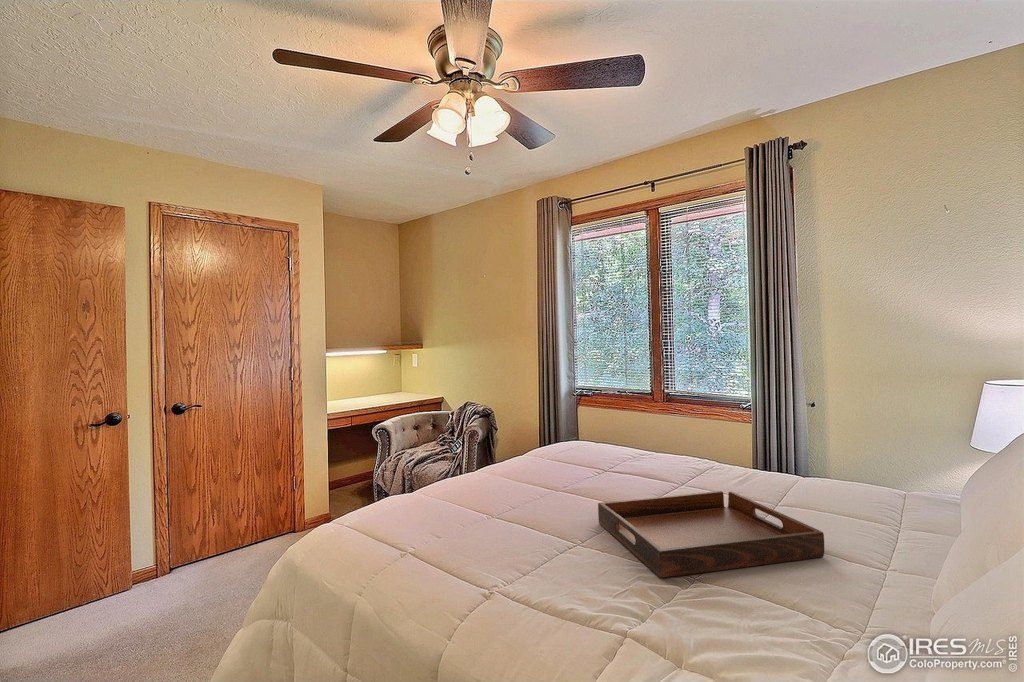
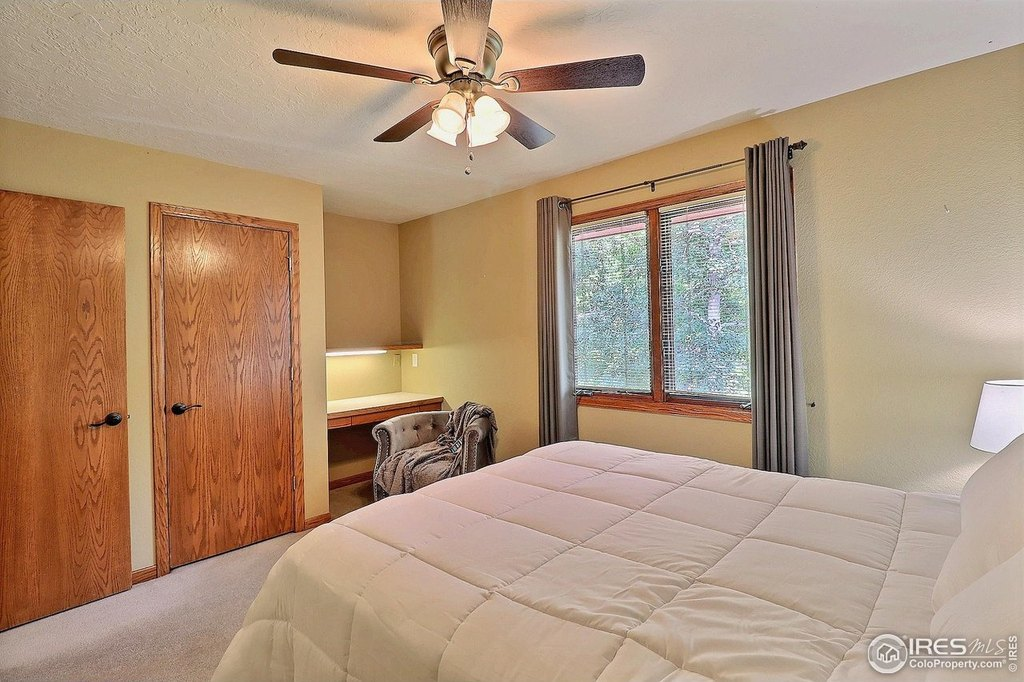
- serving tray [597,490,825,579]
